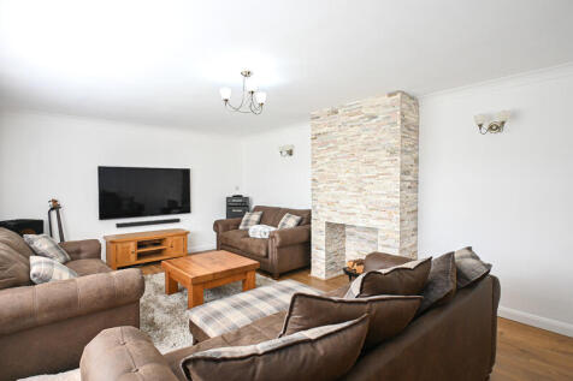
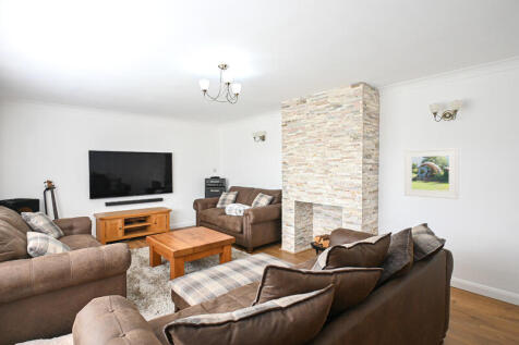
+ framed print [403,147,460,200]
